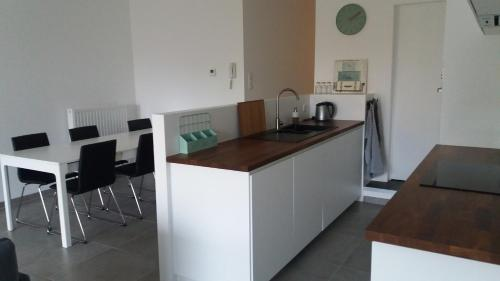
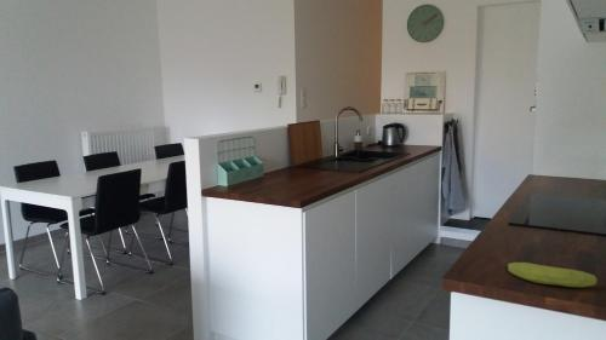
+ fruit [507,261,599,288]
